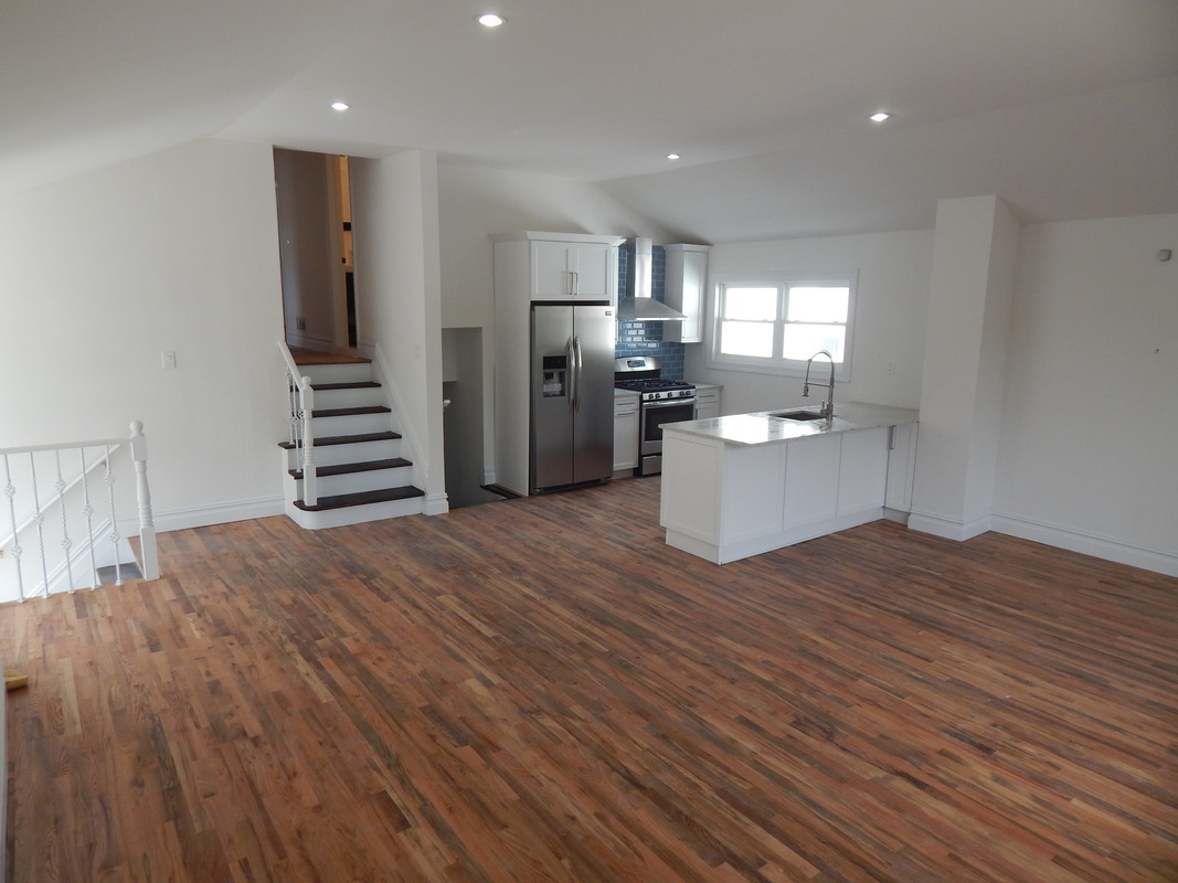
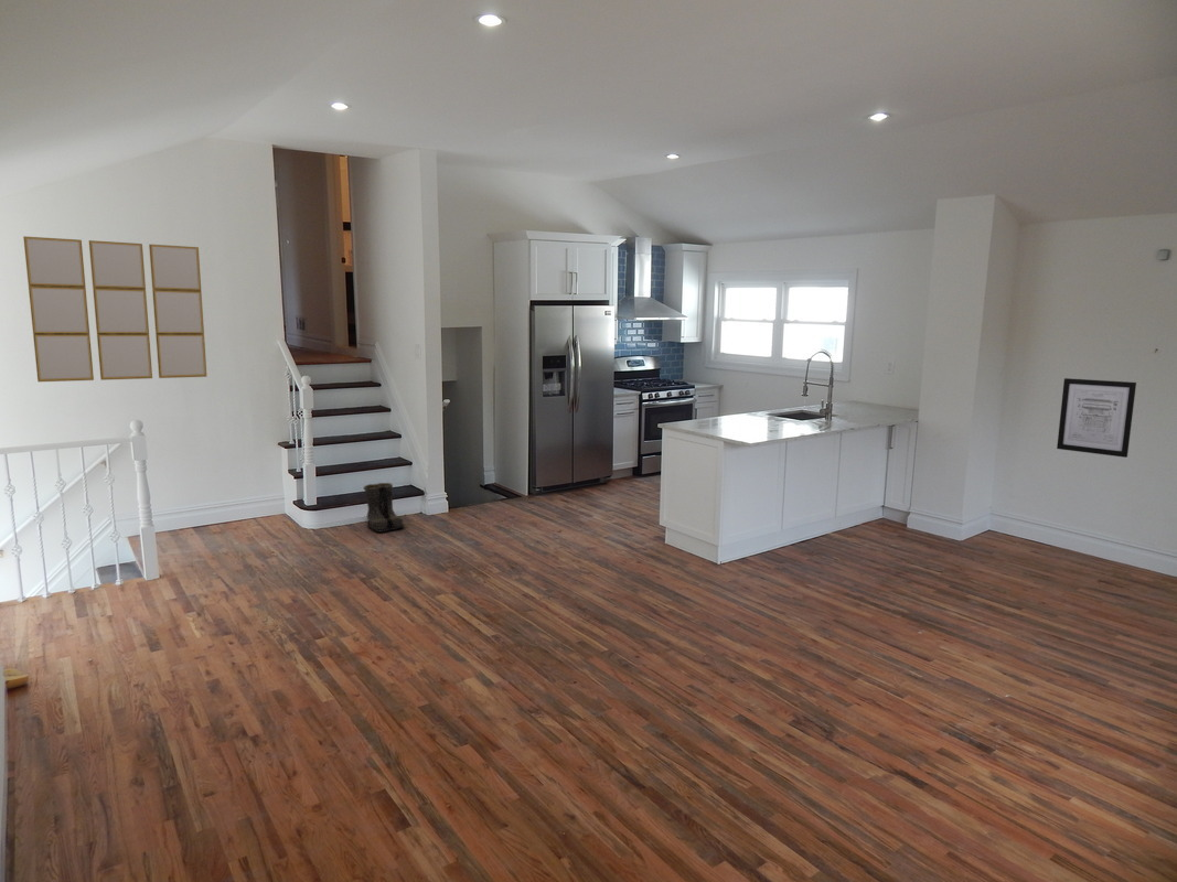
+ home mirror [22,235,208,383]
+ wall art [1056,377,1137,459]
+ boots [363,482,407,534]
